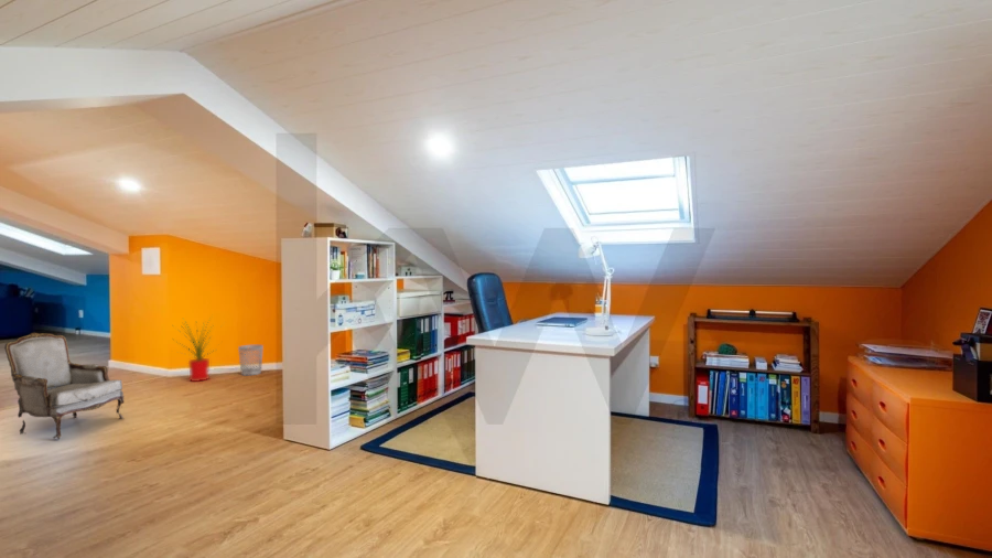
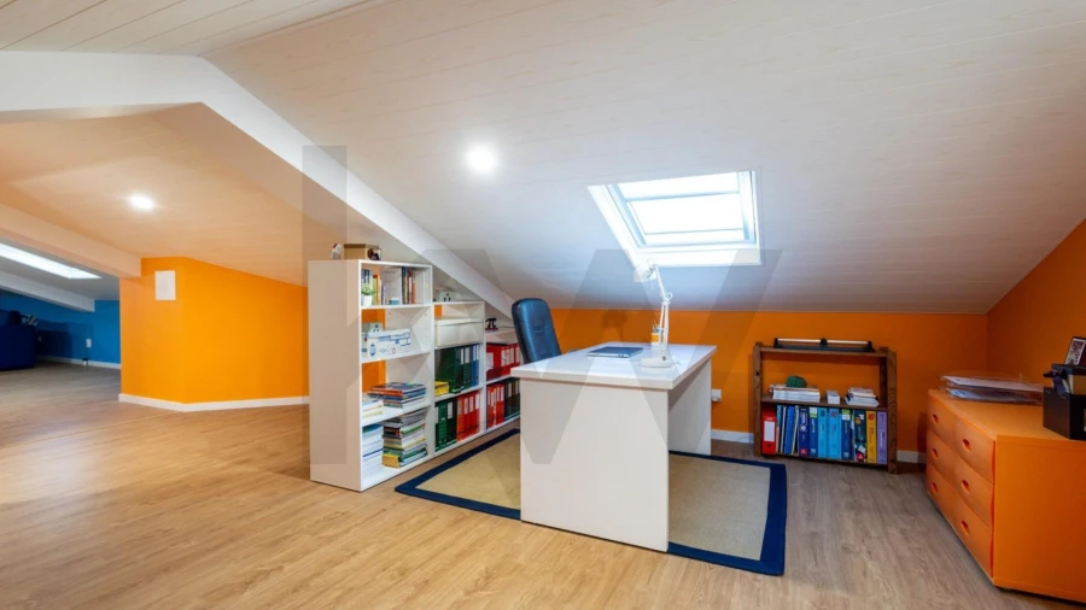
- house plant [169,314,227,383]
- armchair [3,332,126,441]
- wastebasket [237,344,265,376]
